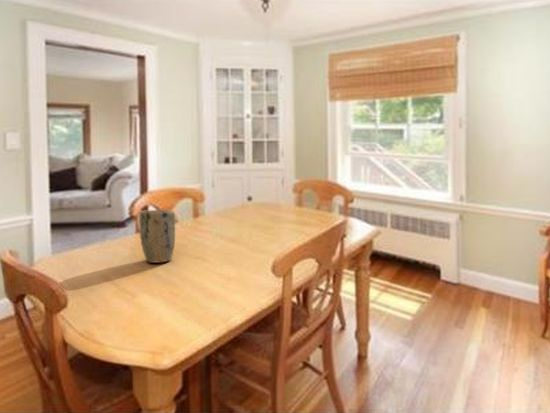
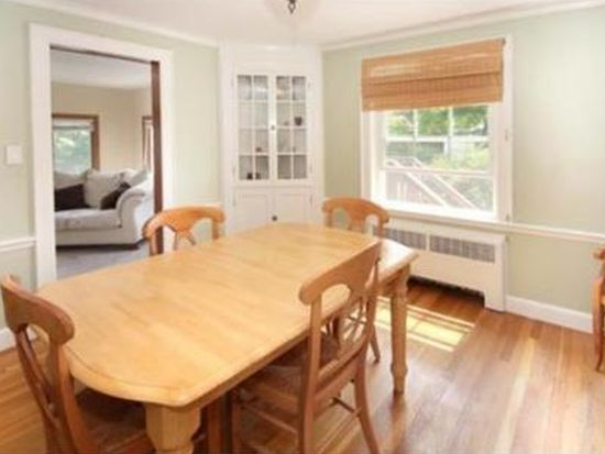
- plant pot [138,209,176,264]
